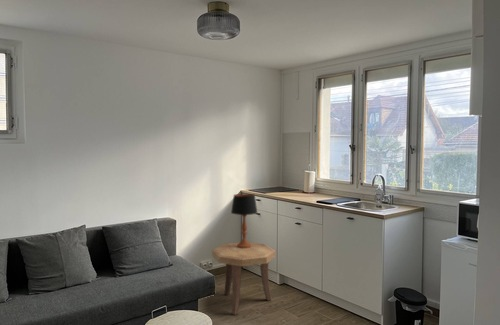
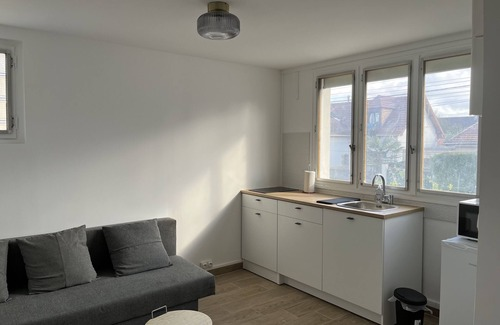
- table lamp [230,193,258,248]
- side table [211,241,277,316]
